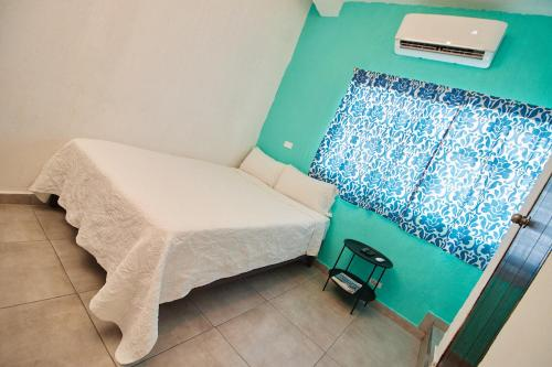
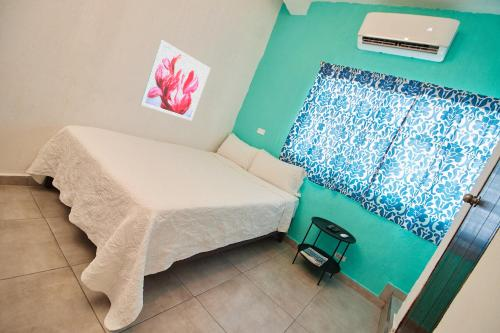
+ wall art [139,39,212,122]
